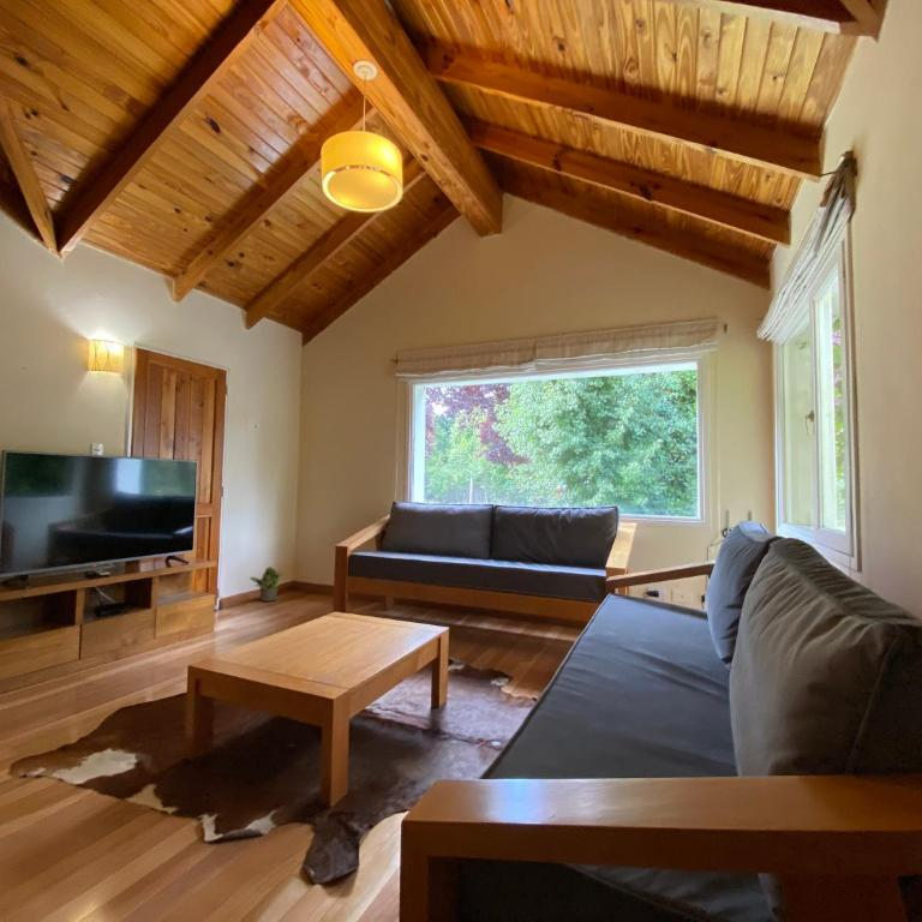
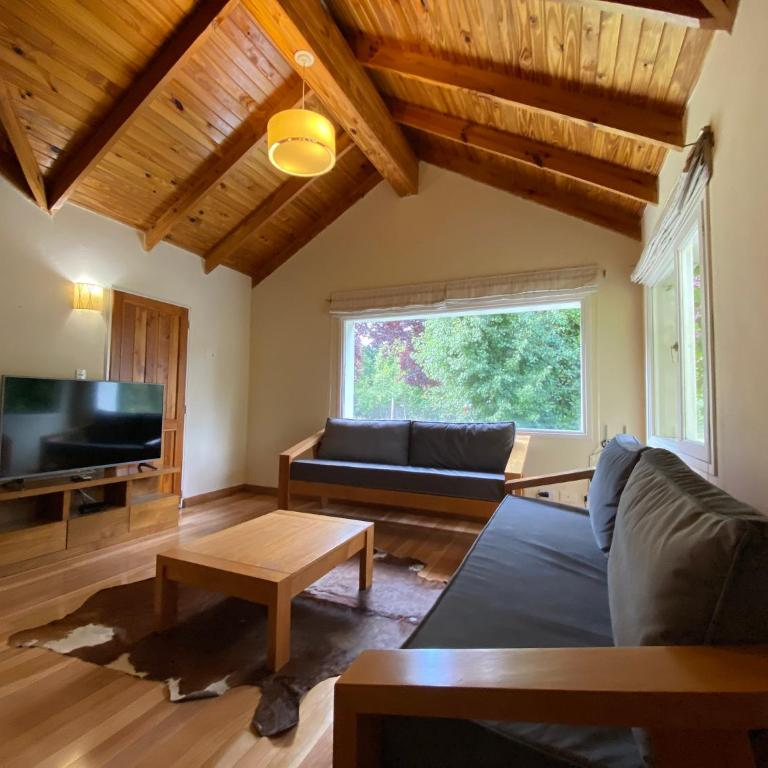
- potted plant [247,565,283,603]
